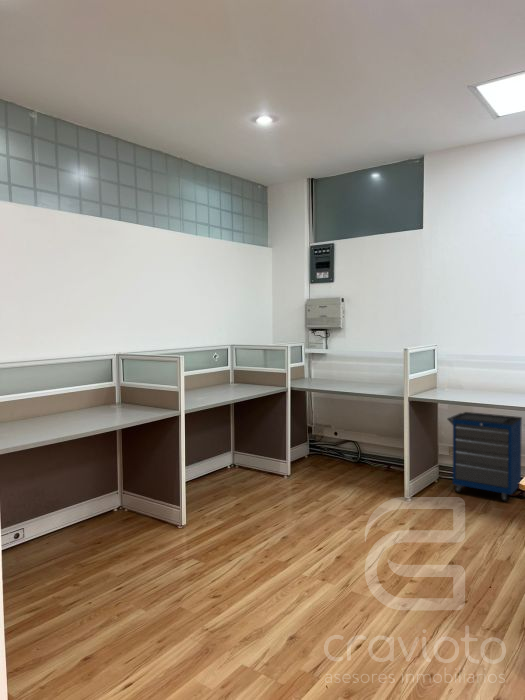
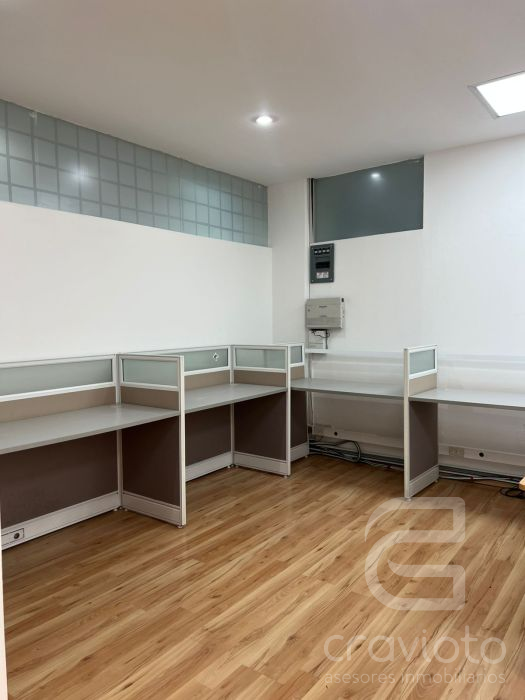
- cabinet [446,411,523,503]
